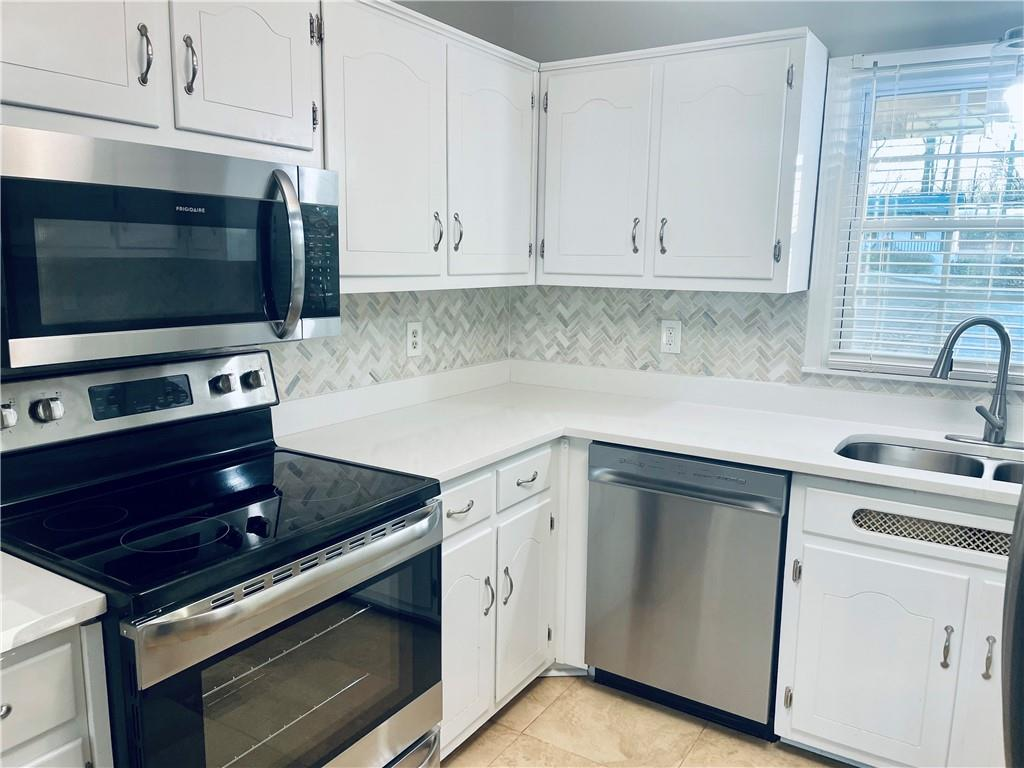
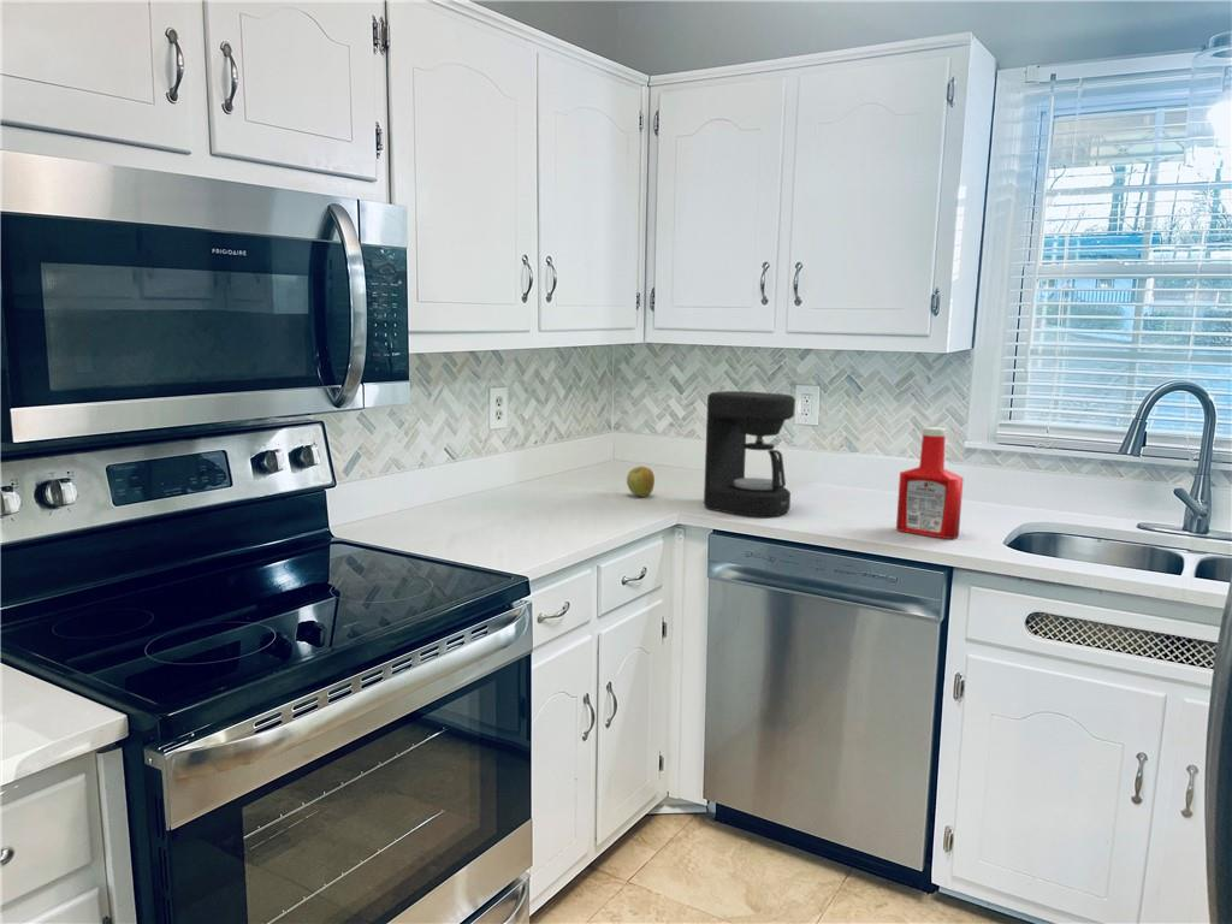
+ coffee maker [703,390,796,517]
+ soap bottle [895,426,965,540]
+ apple [626,466,656,498]
